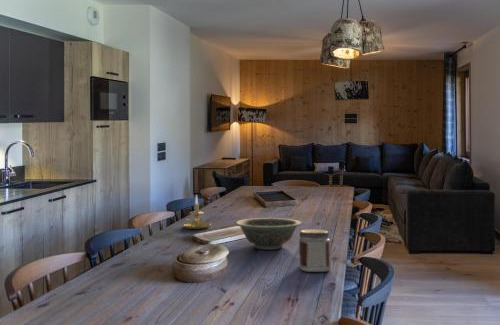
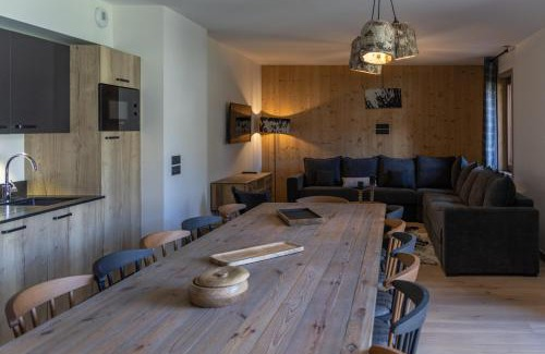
- decorative bowl [235,217,302,251]
- candle holder [182,194,212,230]
- jar [298,228,331,273]
